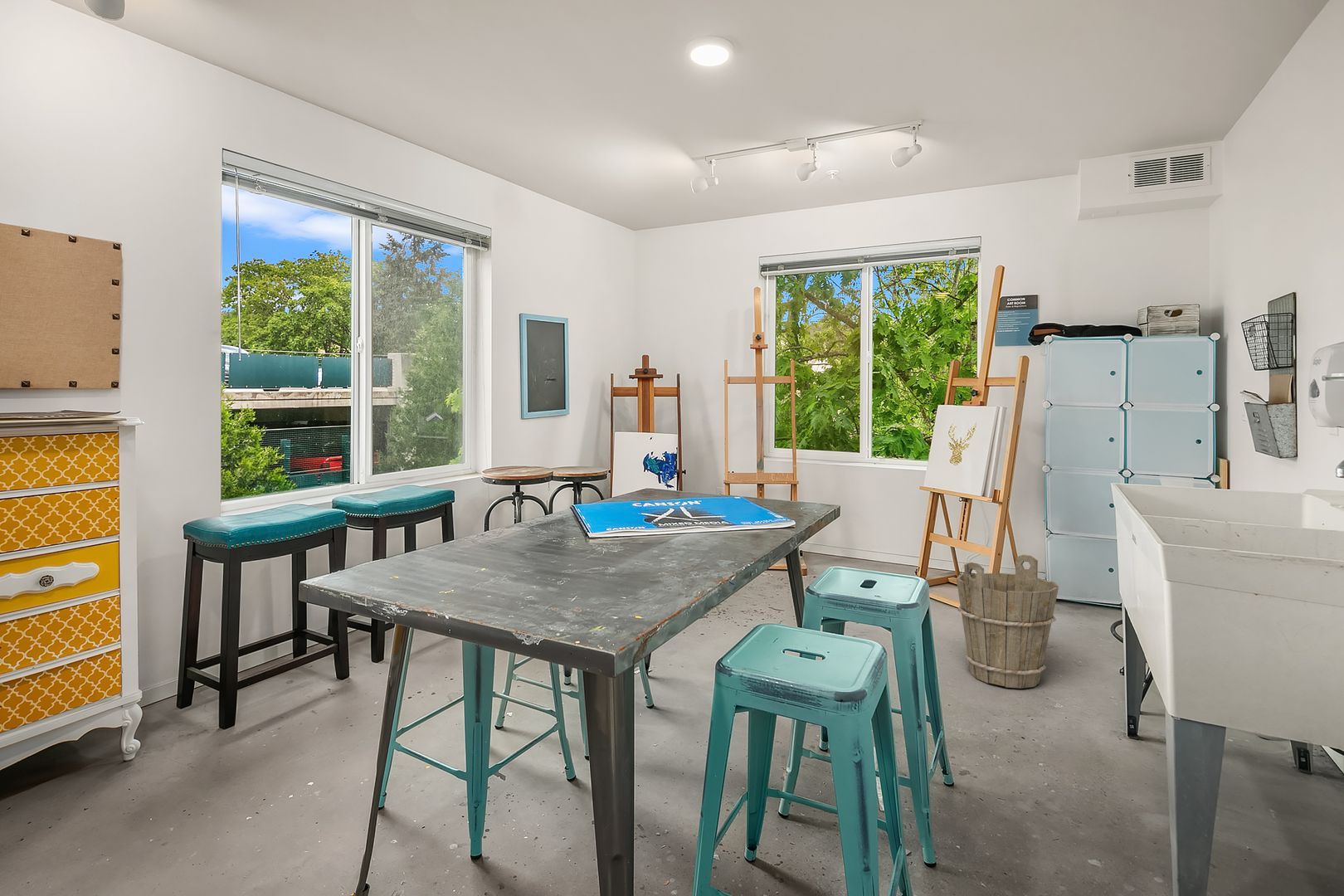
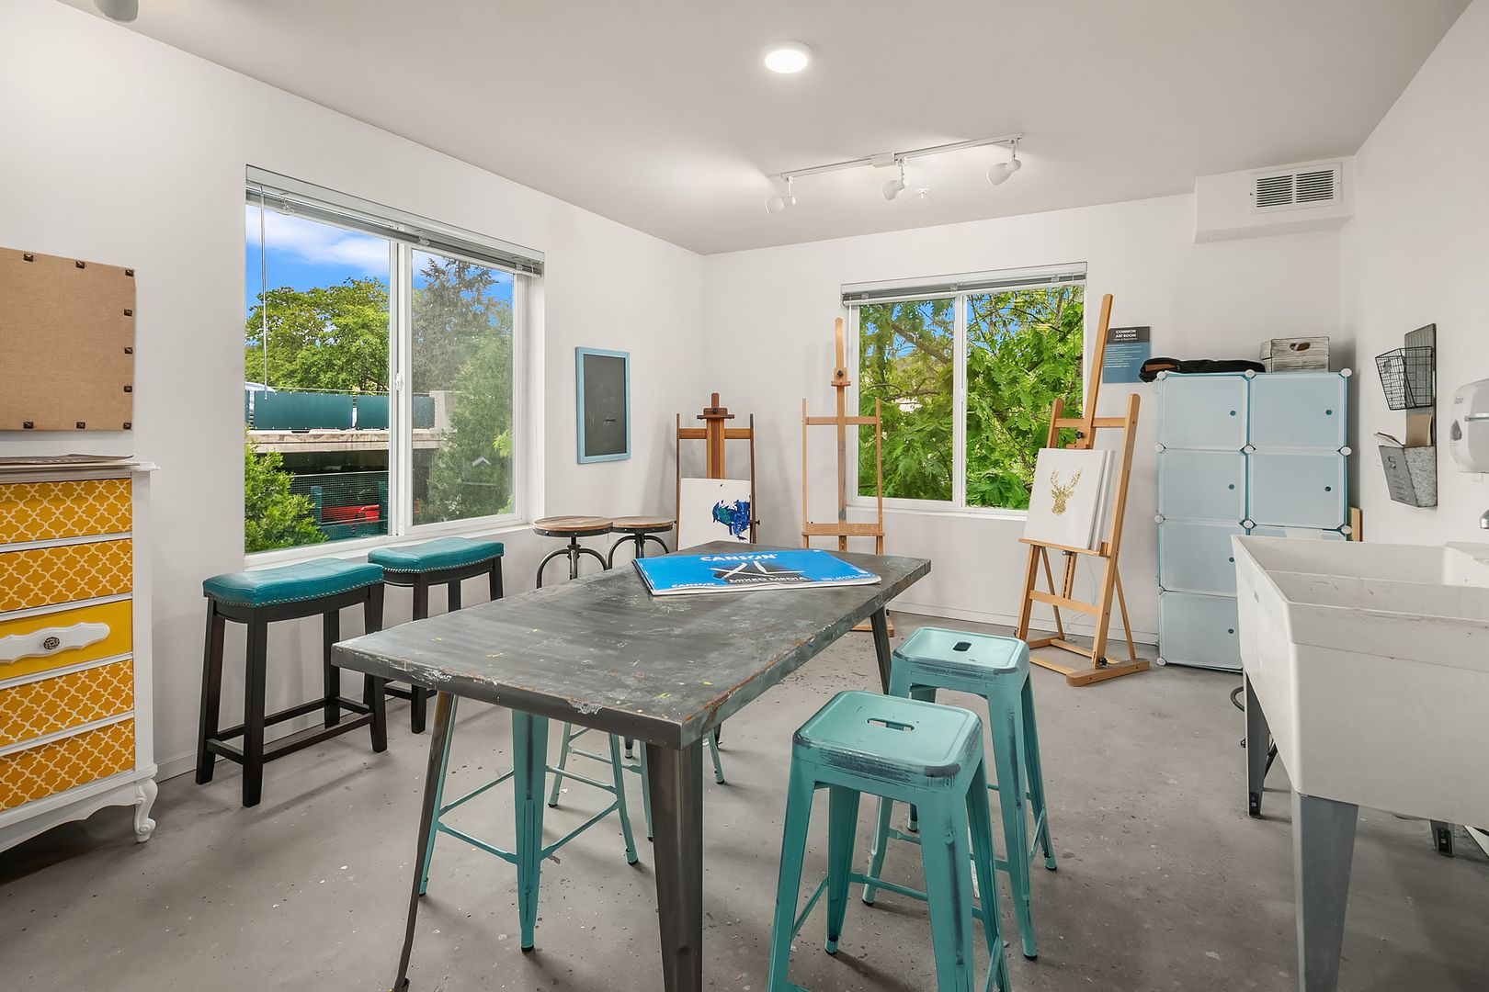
- bucket [956,554,1059,689]
